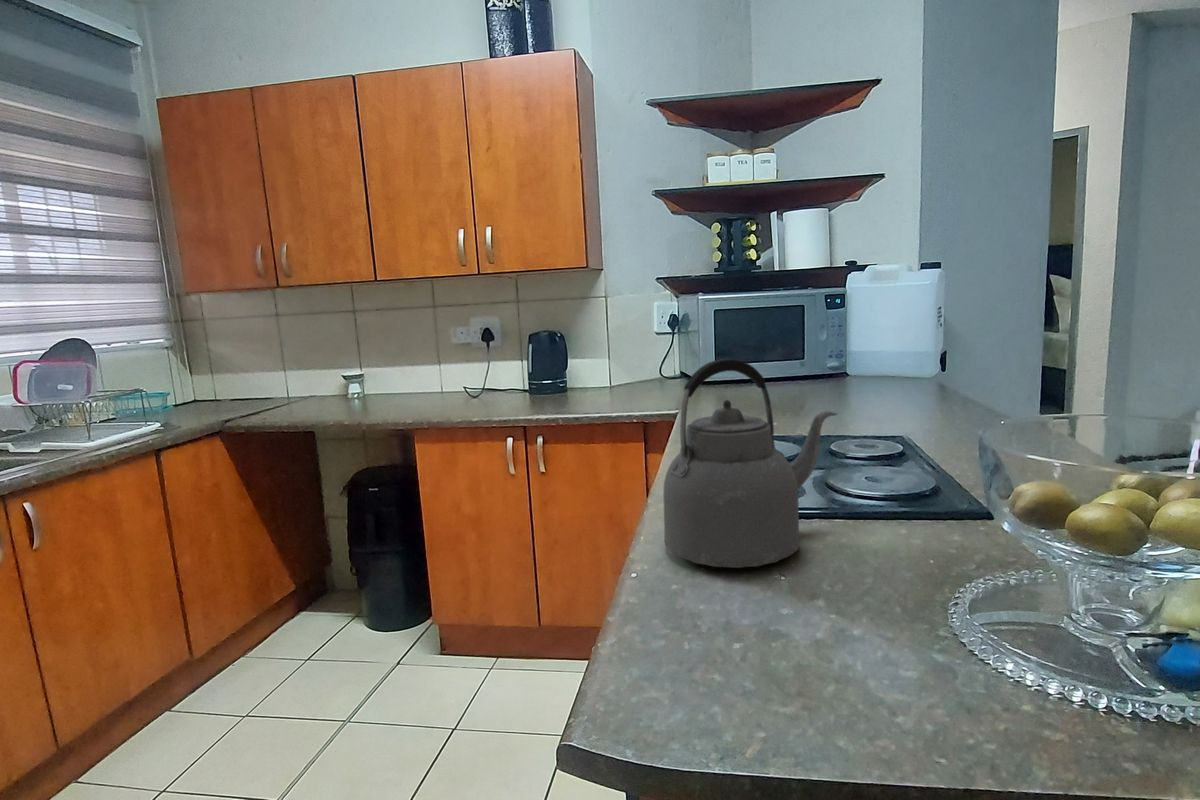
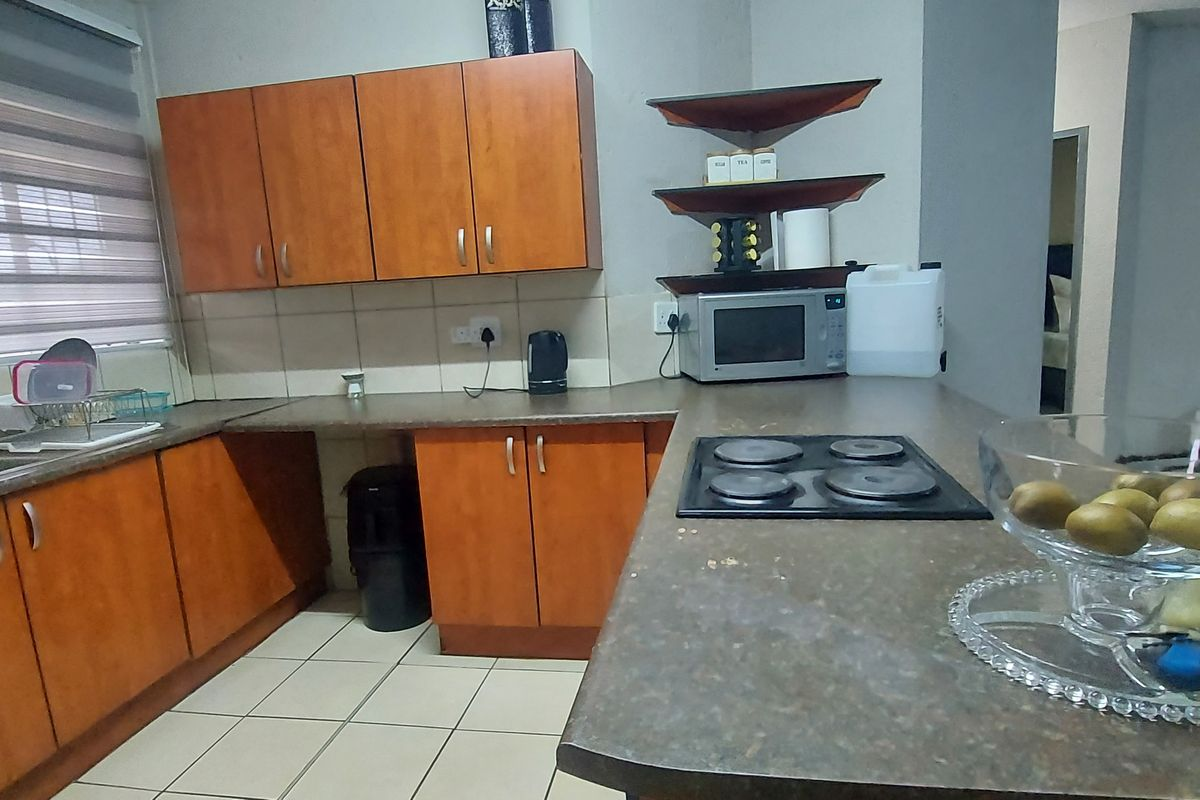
- kettle [662,358,838,569]
